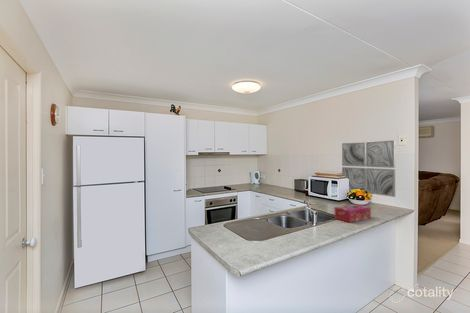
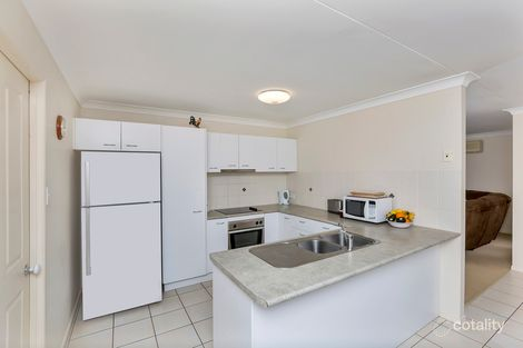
- tissue box [334,203,371,224]
- wall art [341,139,396,198]
